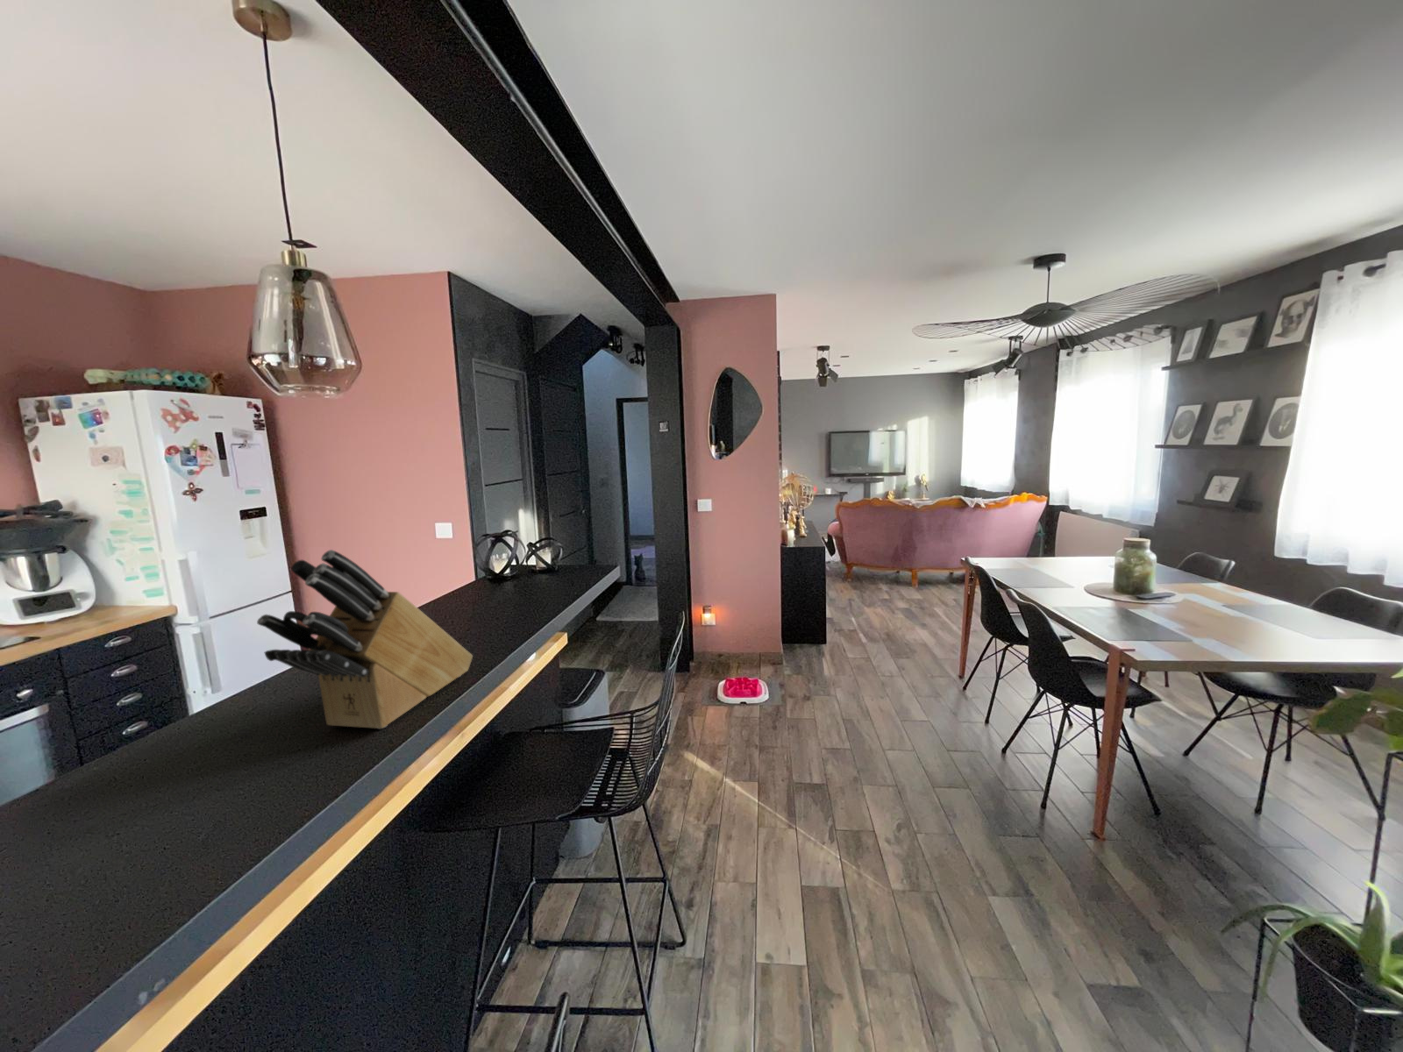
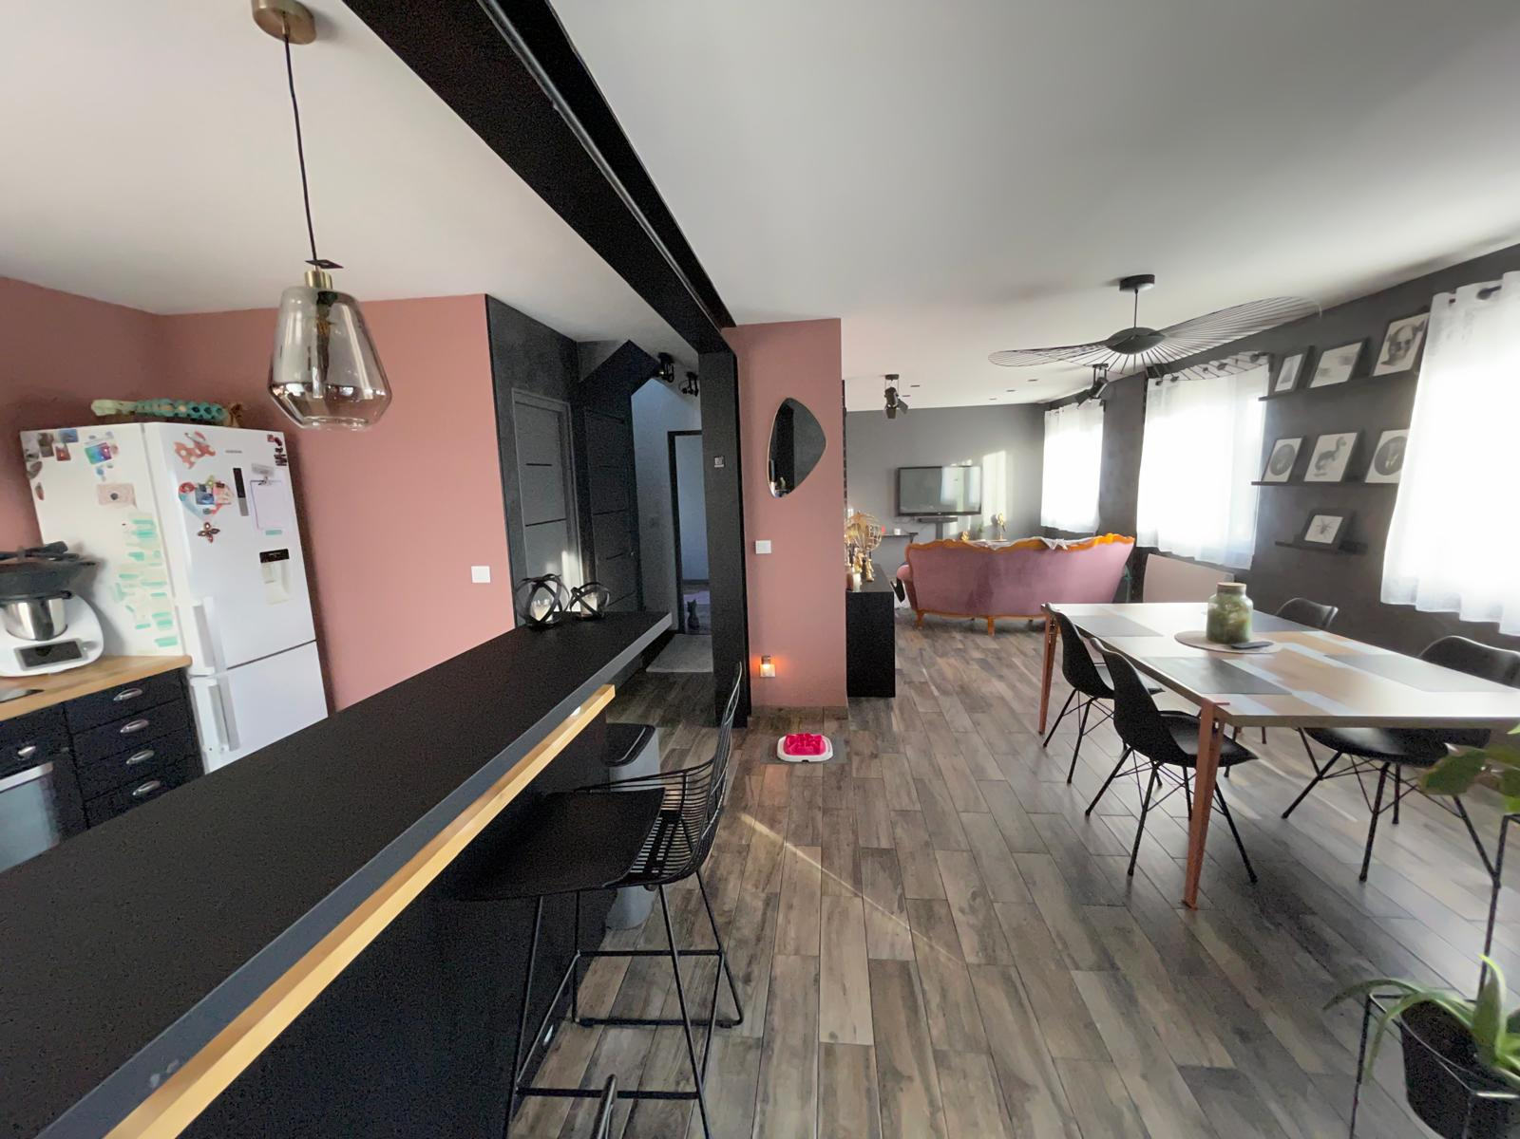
- knife block [256,549,474,729]
